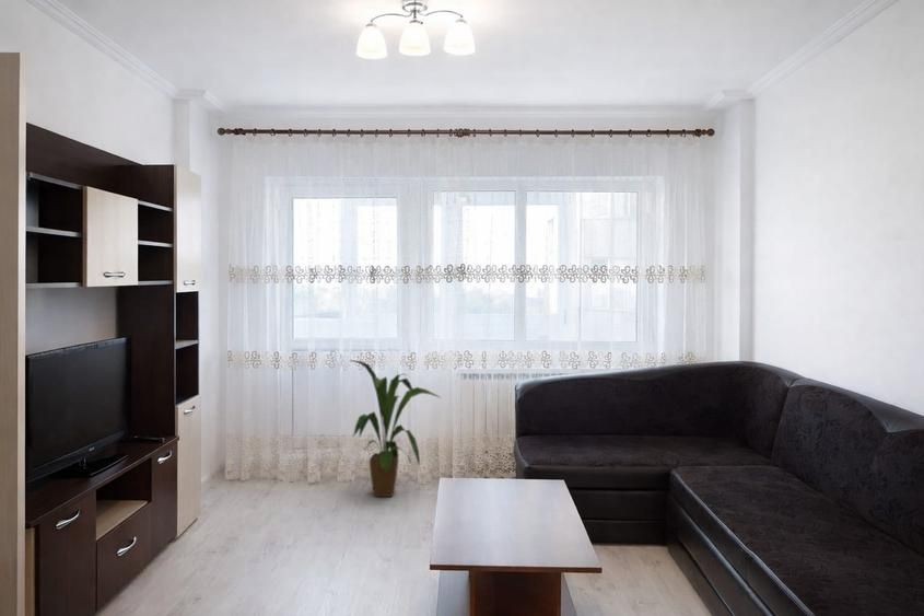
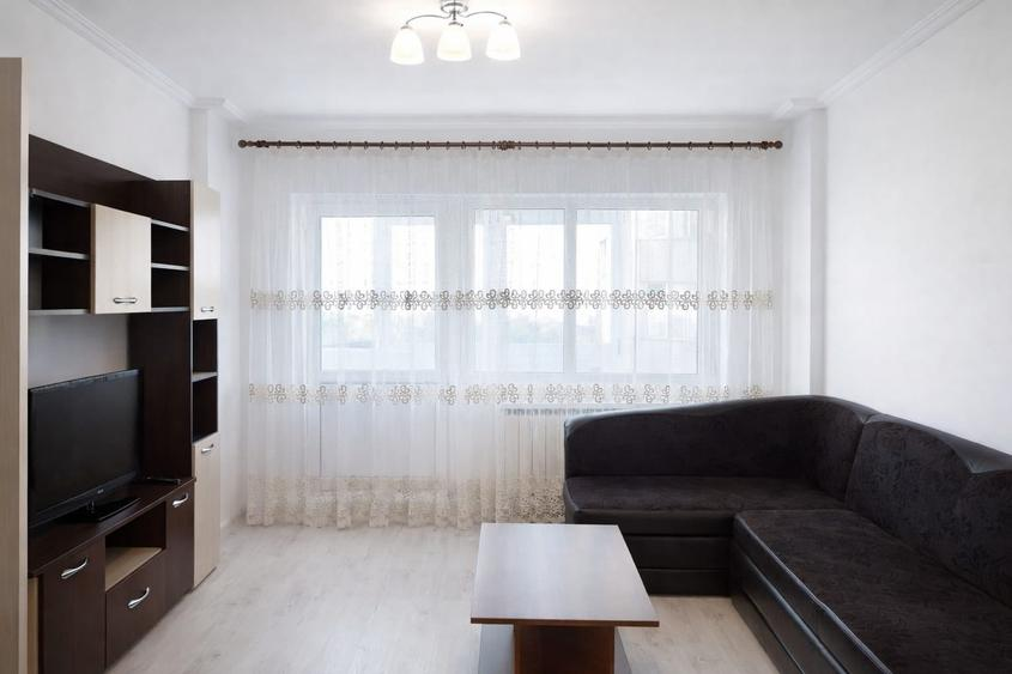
- house plant [348,359,442,498]
